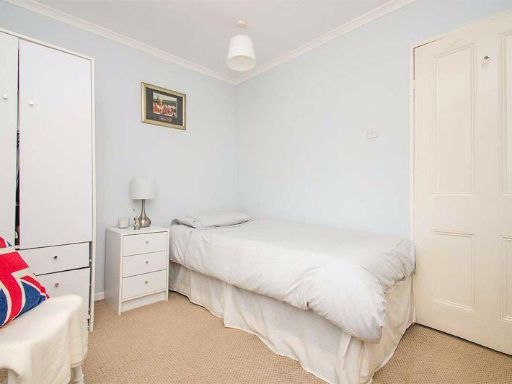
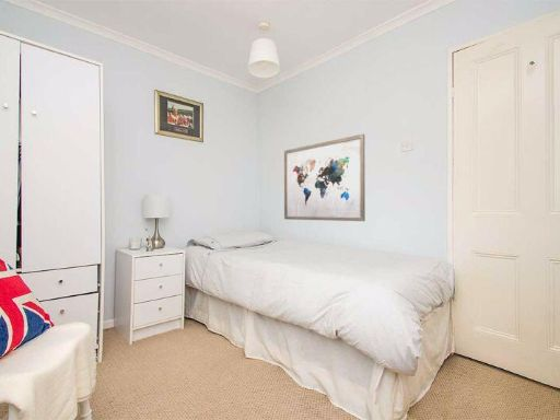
+ wall art [283,132,366,222]
